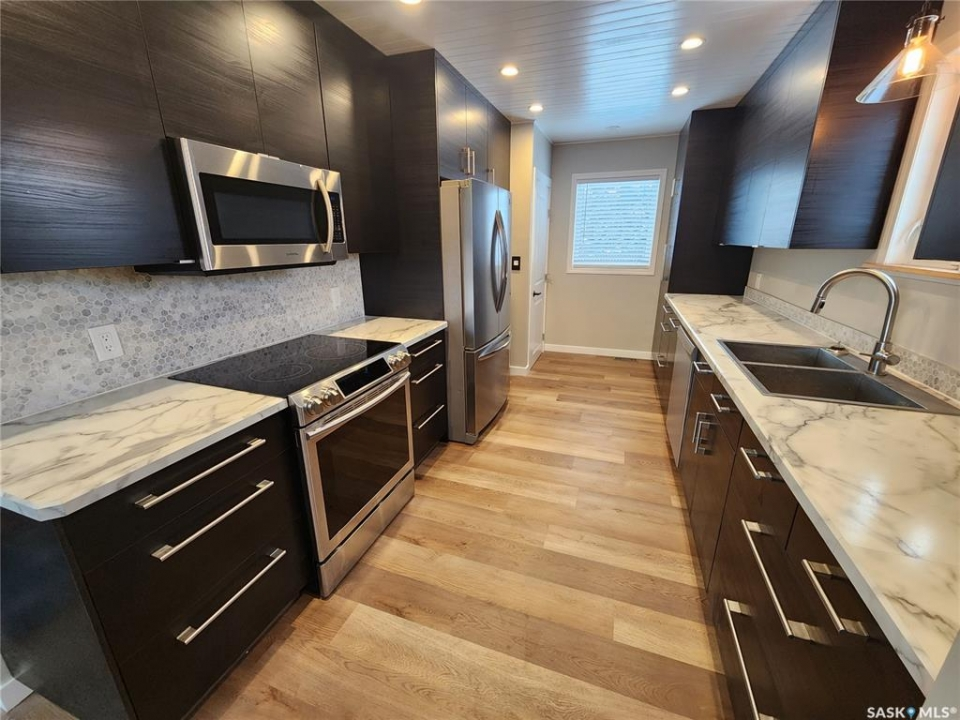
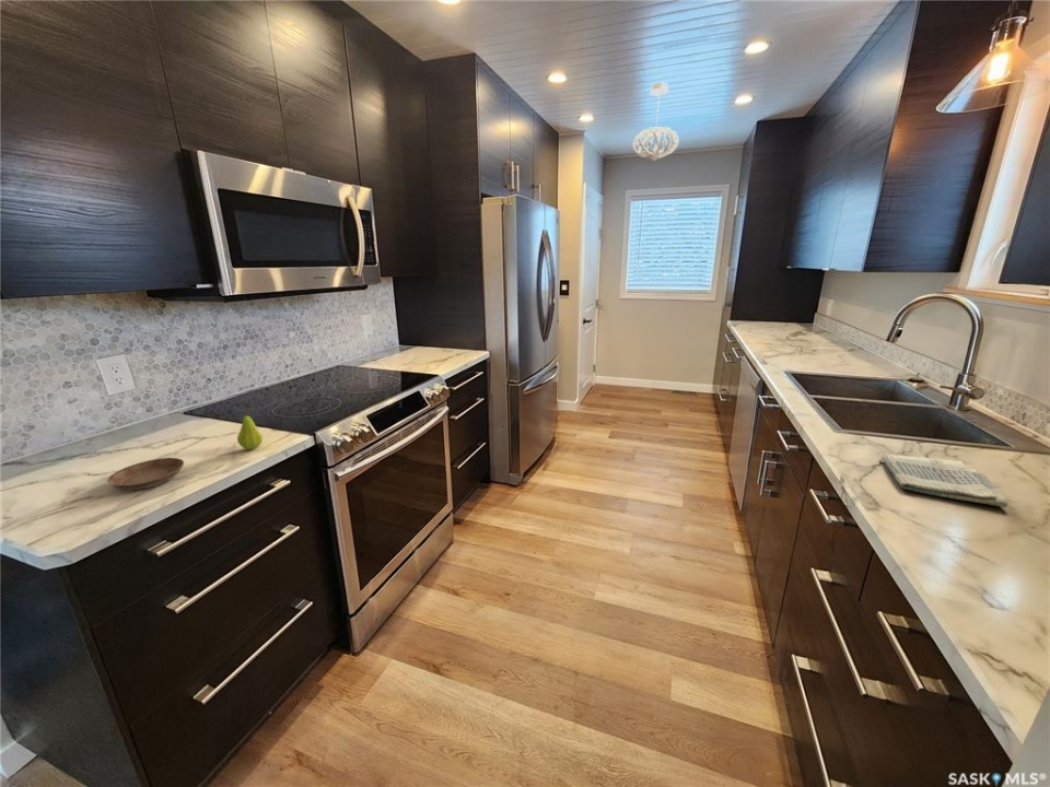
+ fruit [236,409,264,450]
+ dish towel [880,454,1010,508]
+ saucer [106,457,185,491]
+ pendant light [631,82,679,162]
